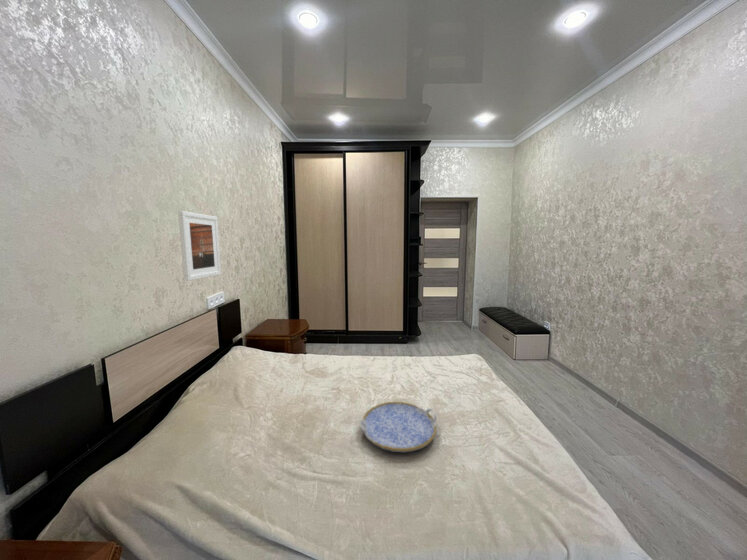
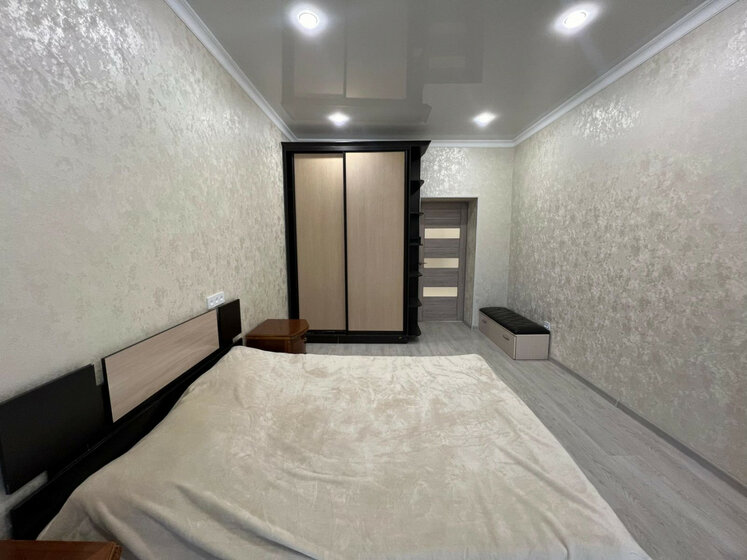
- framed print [177,210,222,282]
- serving tray [358,401,438,453]
